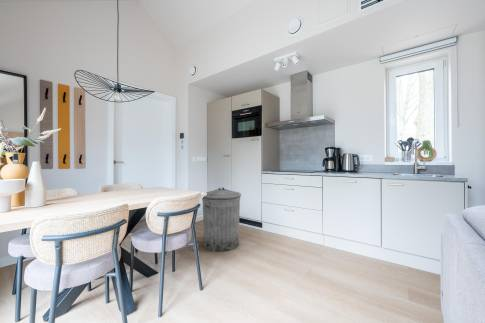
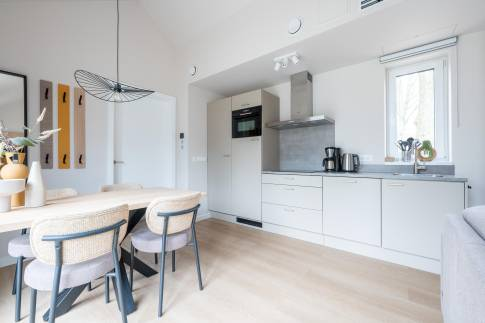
- trash can [201,187,242,252]
